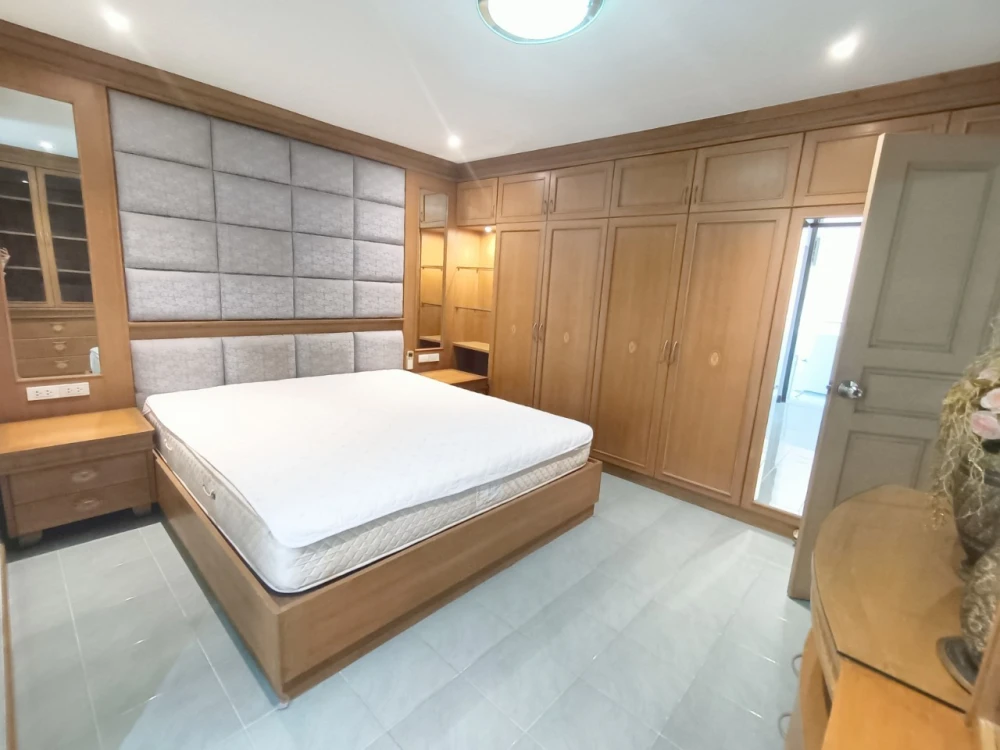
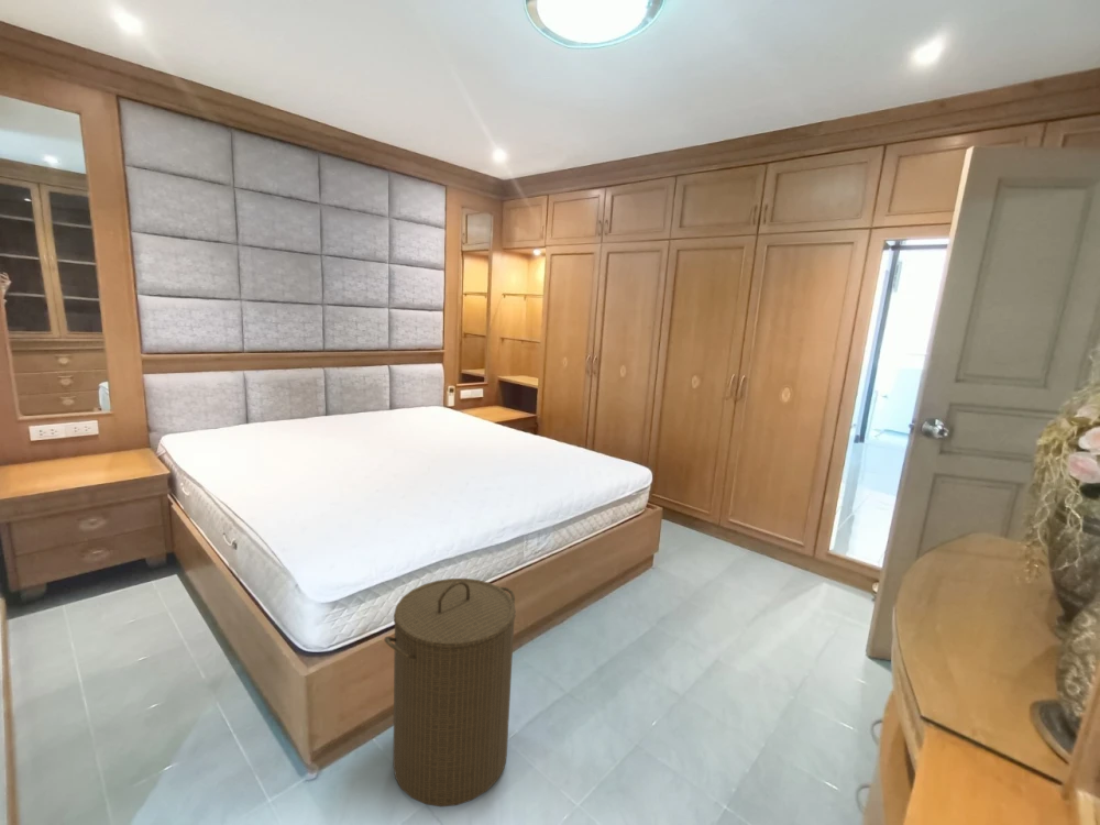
+ laundry hamper [384,578,517,809]
